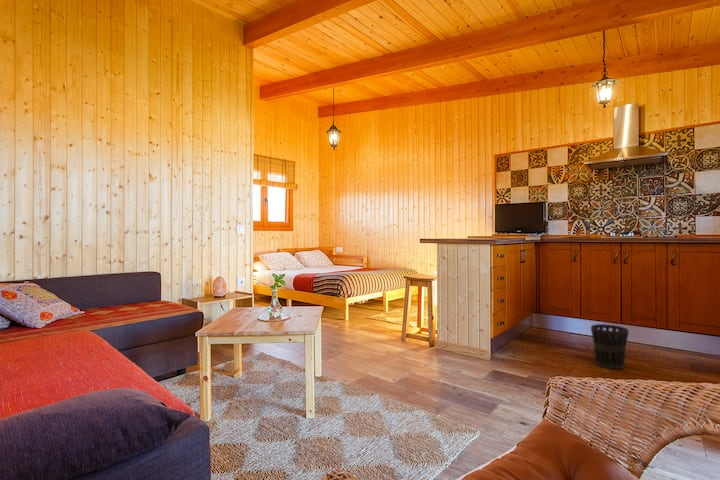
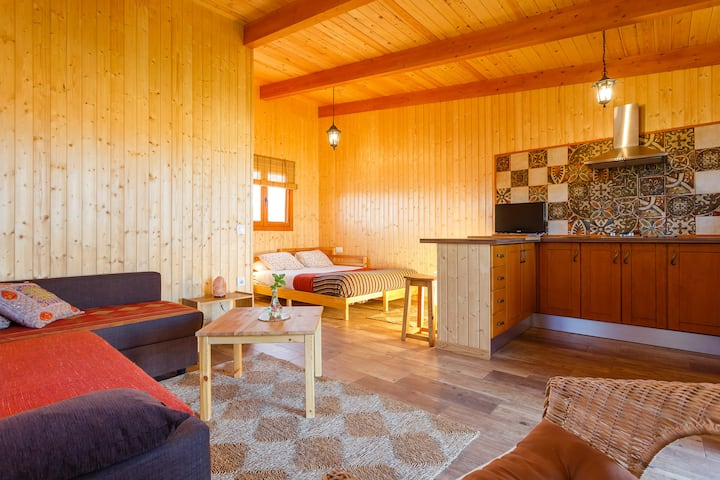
- wastebasket [590,323,630,370]
